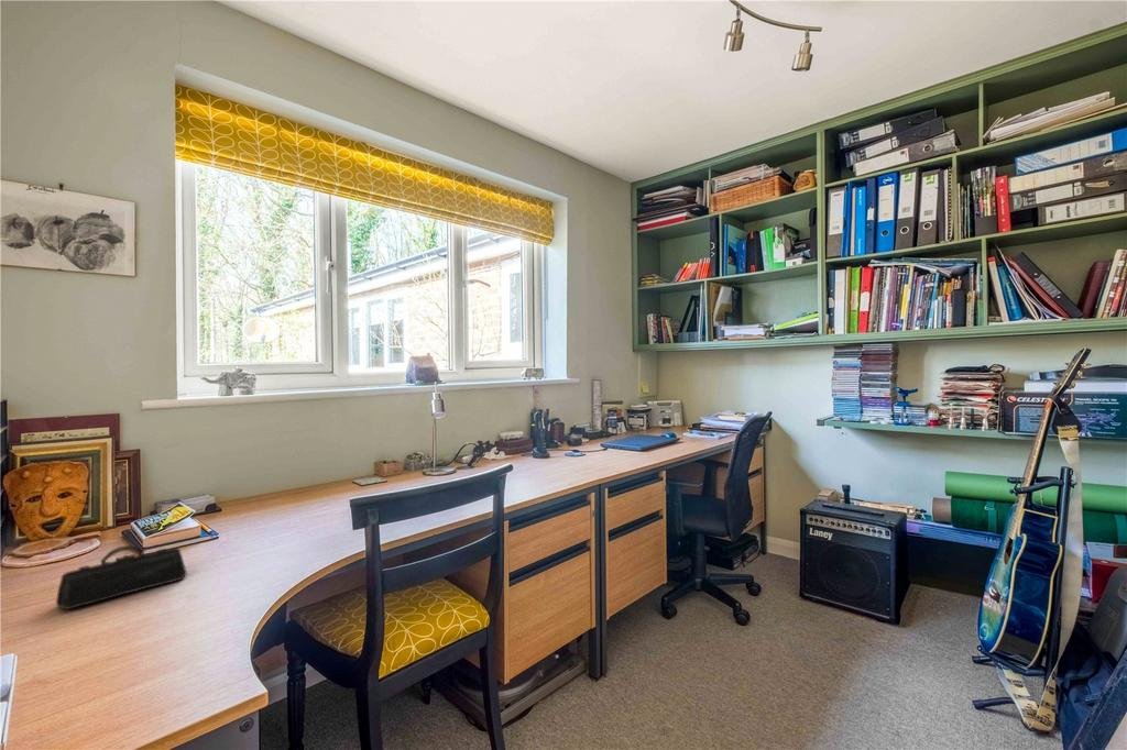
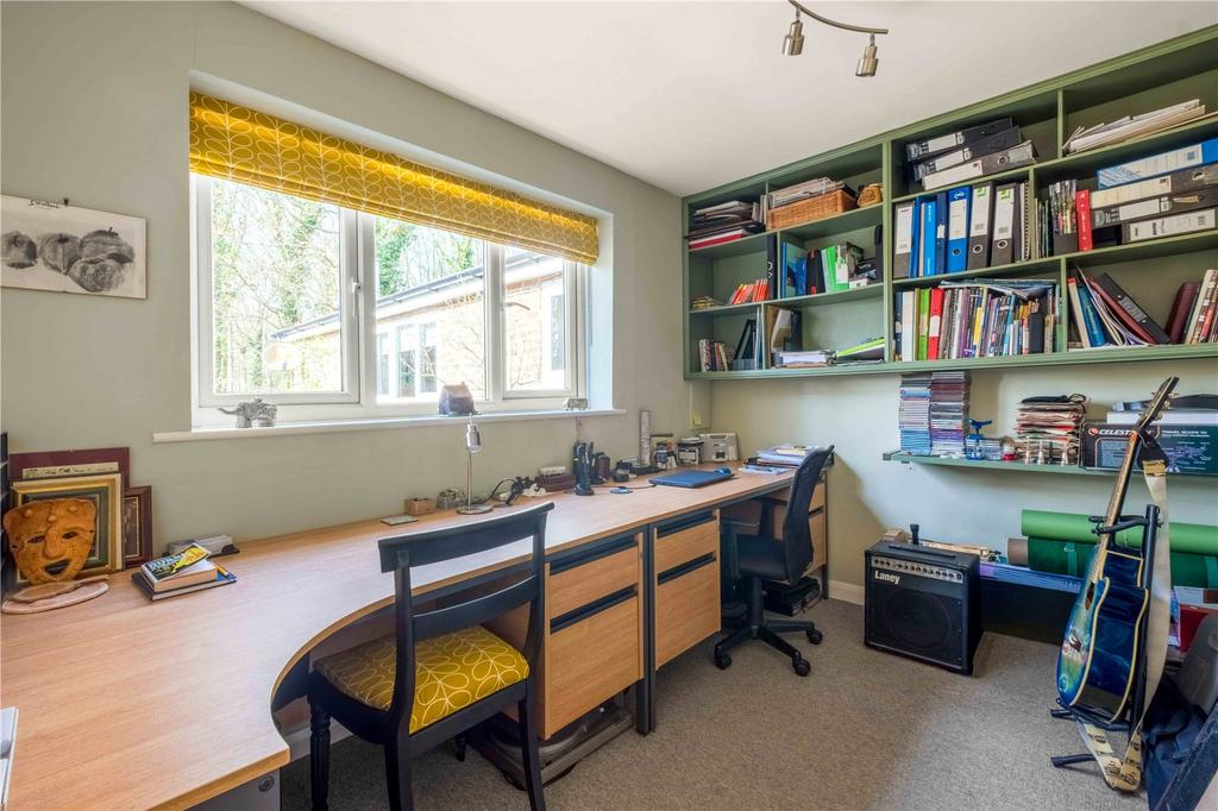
- pencil case [55,544,188,610]
